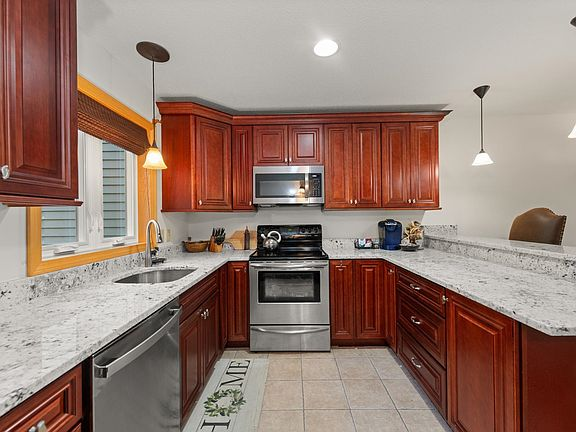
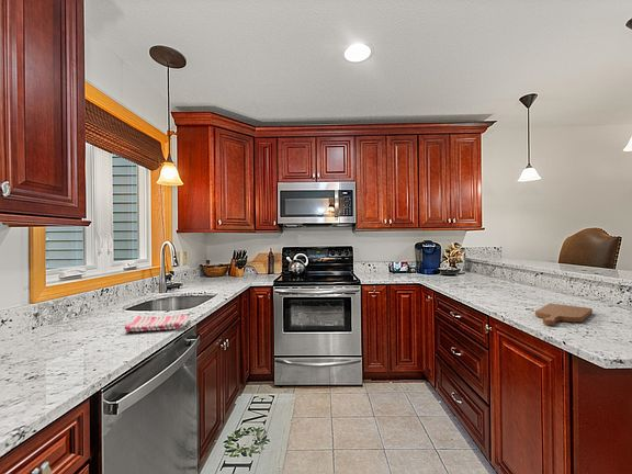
+ cutting board [534,303,594,326]
+ dish towel [124,314,191,334]
